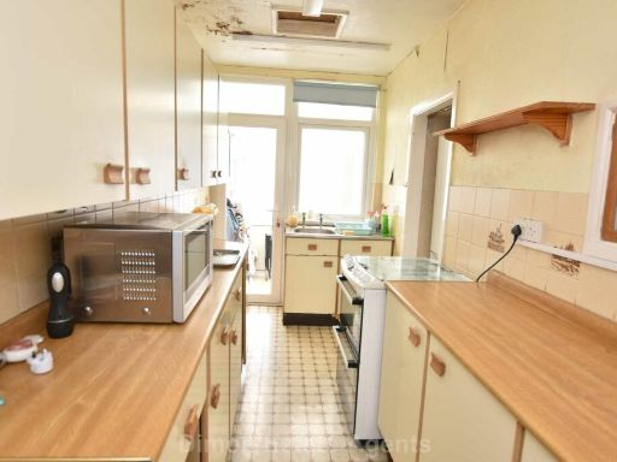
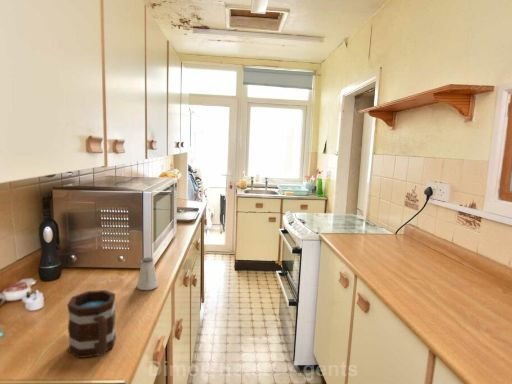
+ saltshaker [136,256,159,291]
+ mug [66,289,117,359]
